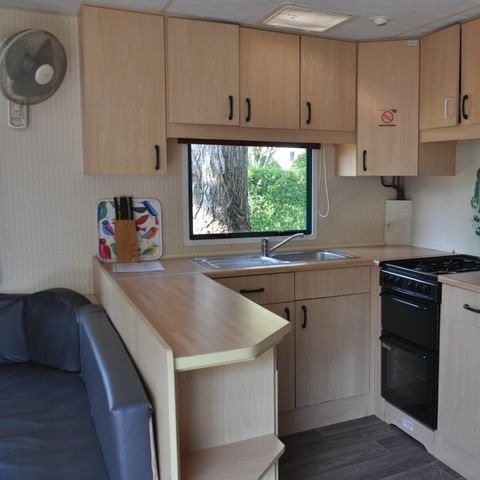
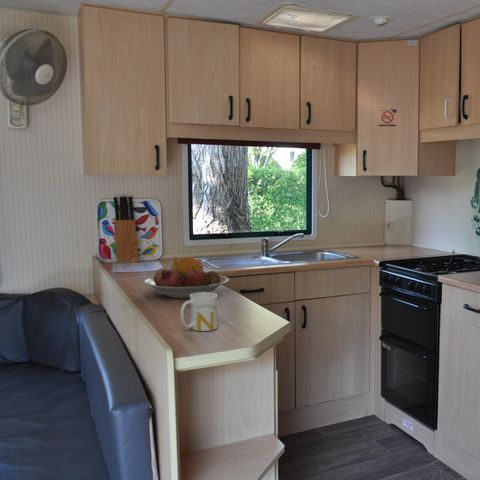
+ fruit bowl [142,256,230,299]
+ mug [179,292,219,332]
